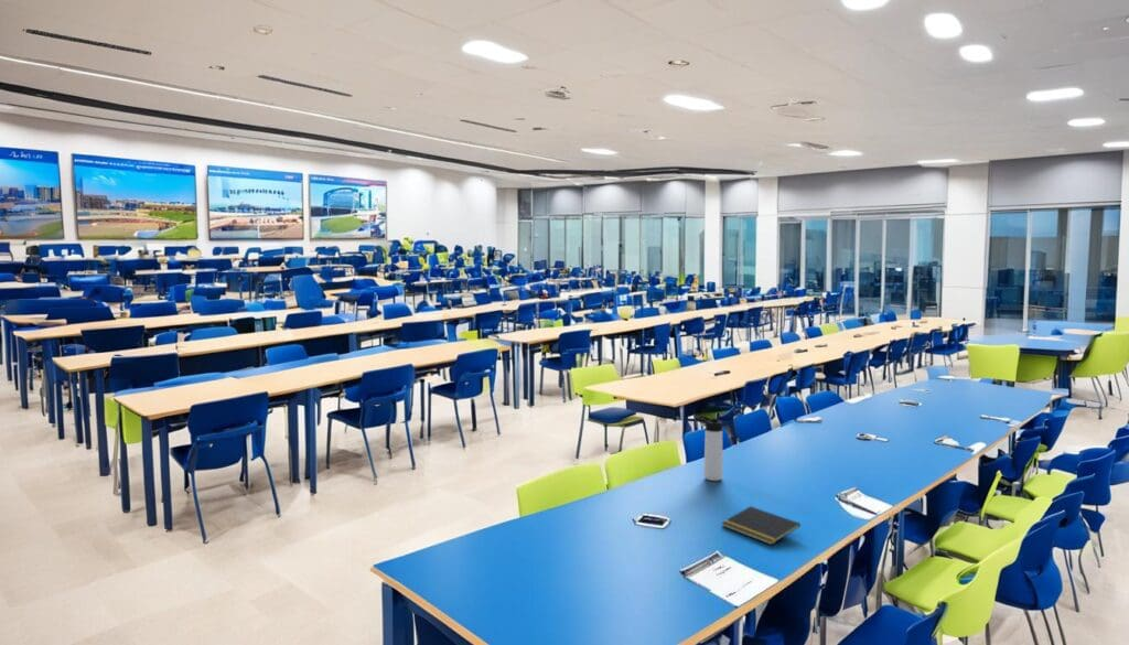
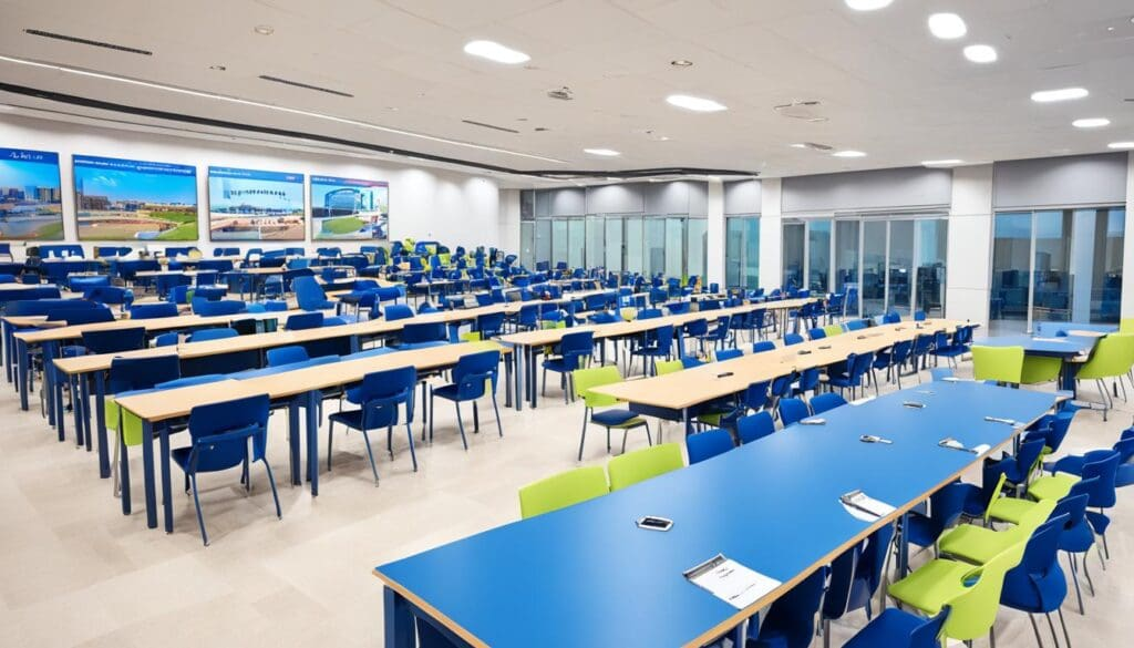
- thermos bottle [697,415,723,482]
- notepad [721,505,802,546]
